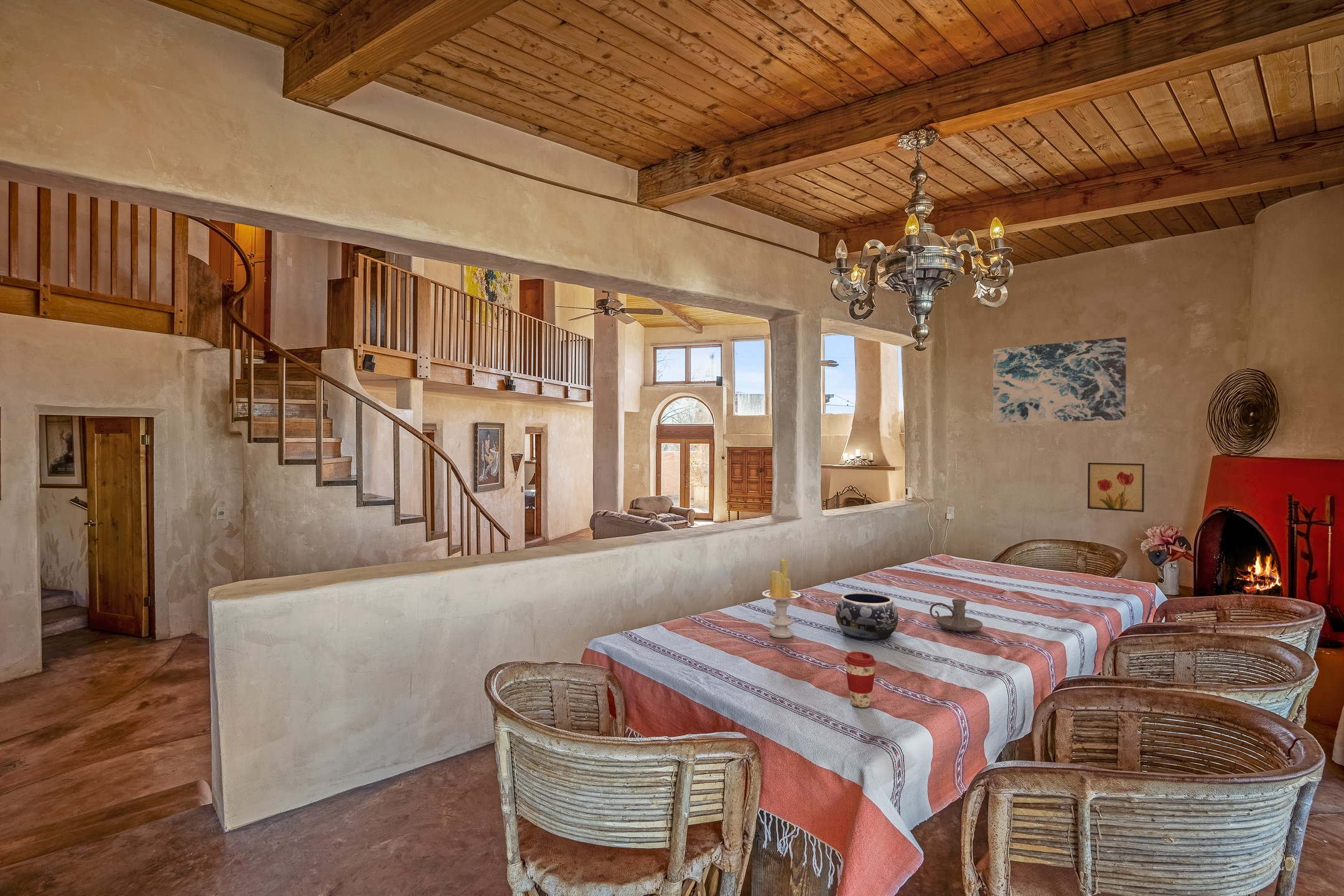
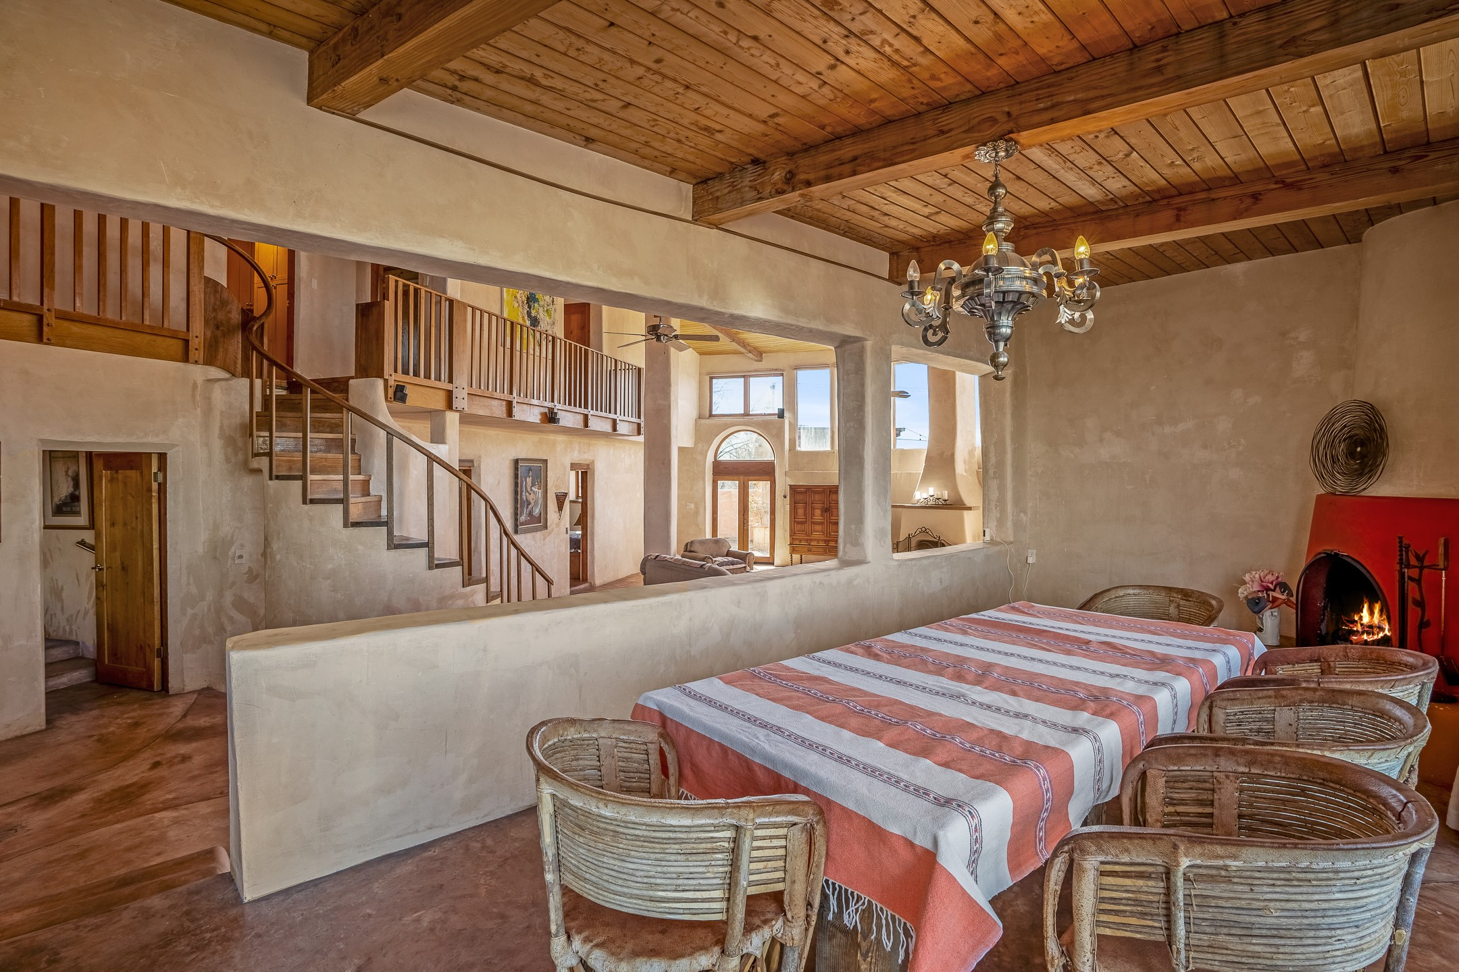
- decorative bowl [835,592,899,641]
- wall art [1087,462,1145,513]
- candle [762,558,801,638]
- candle holder [929,599,983,632]
- wall art [992,337,1127,423]
- coffee cup [844,651,877,708]
